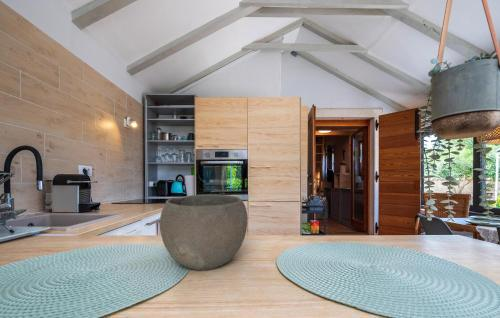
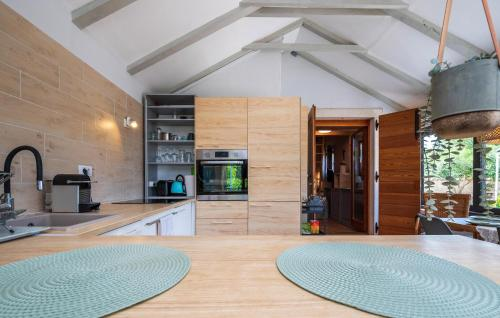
- bowl [159,193,248,272]
